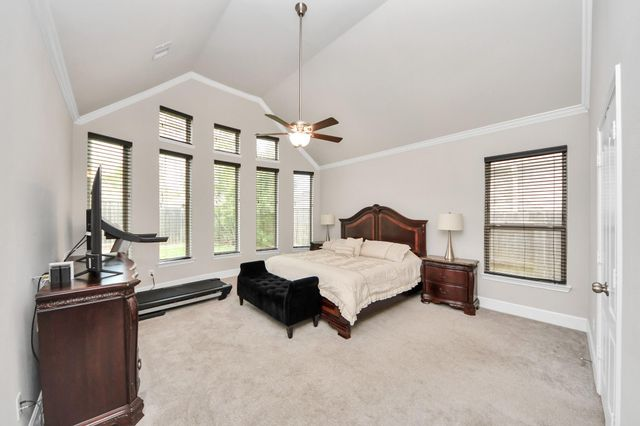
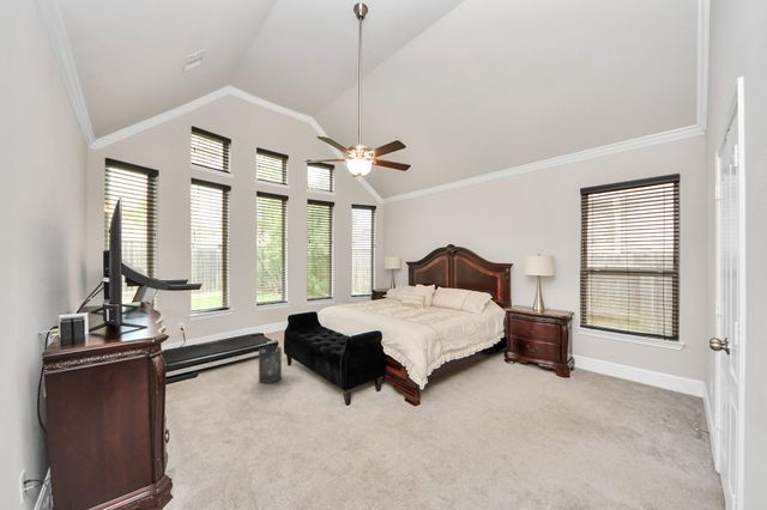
+ trash can [258,345,283,384]
